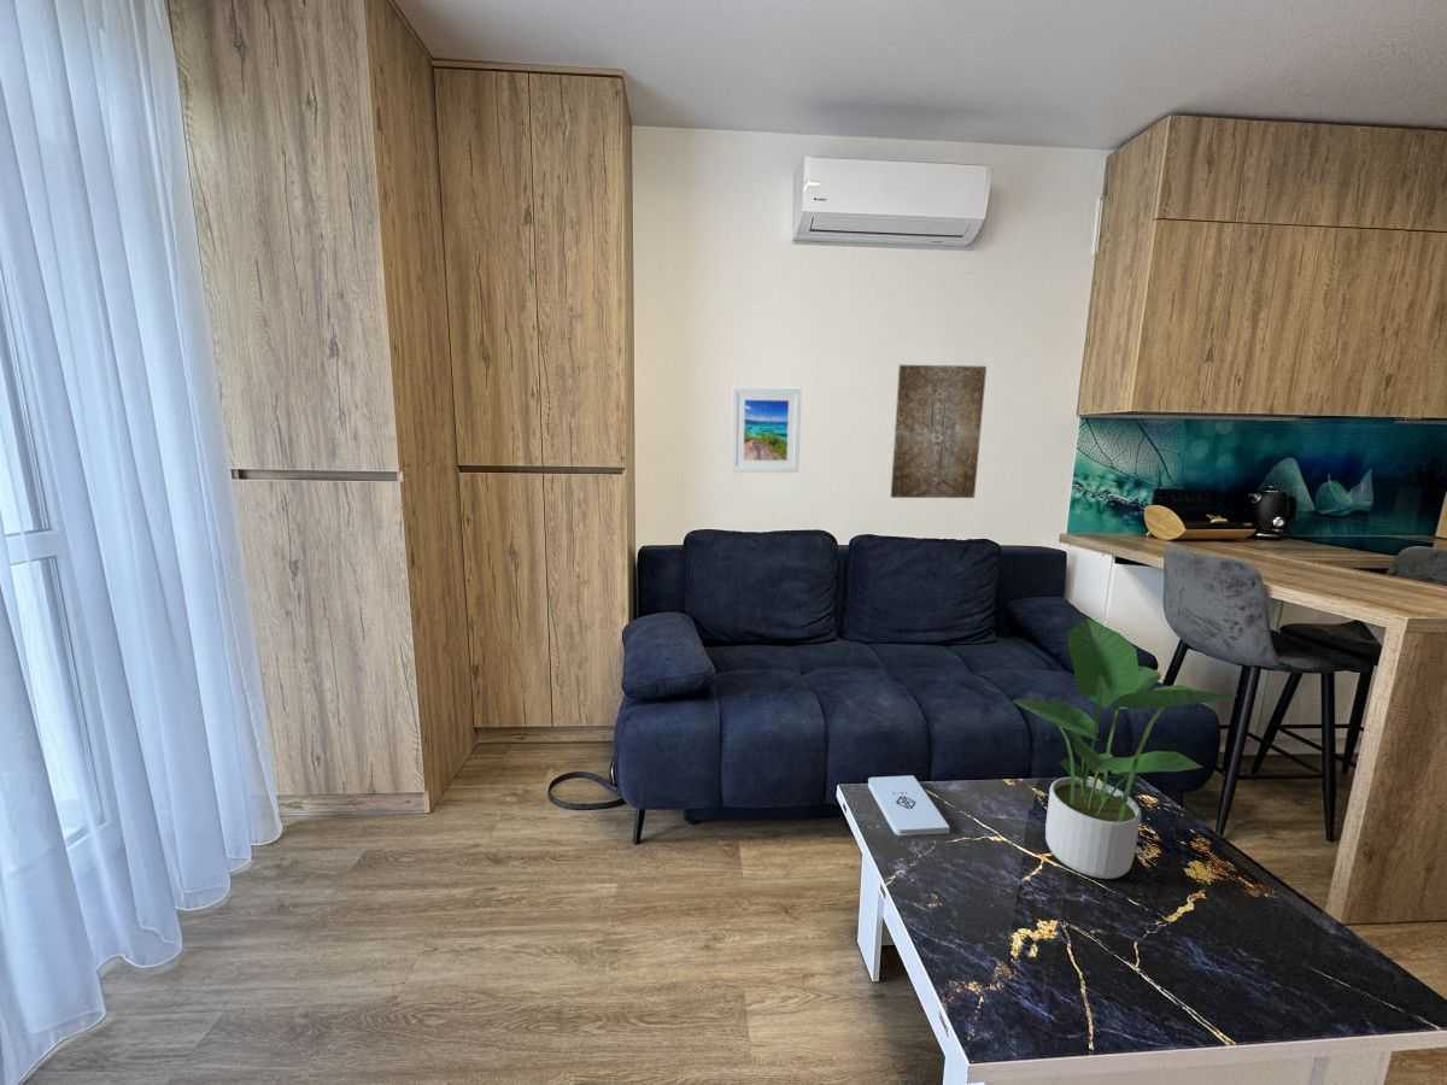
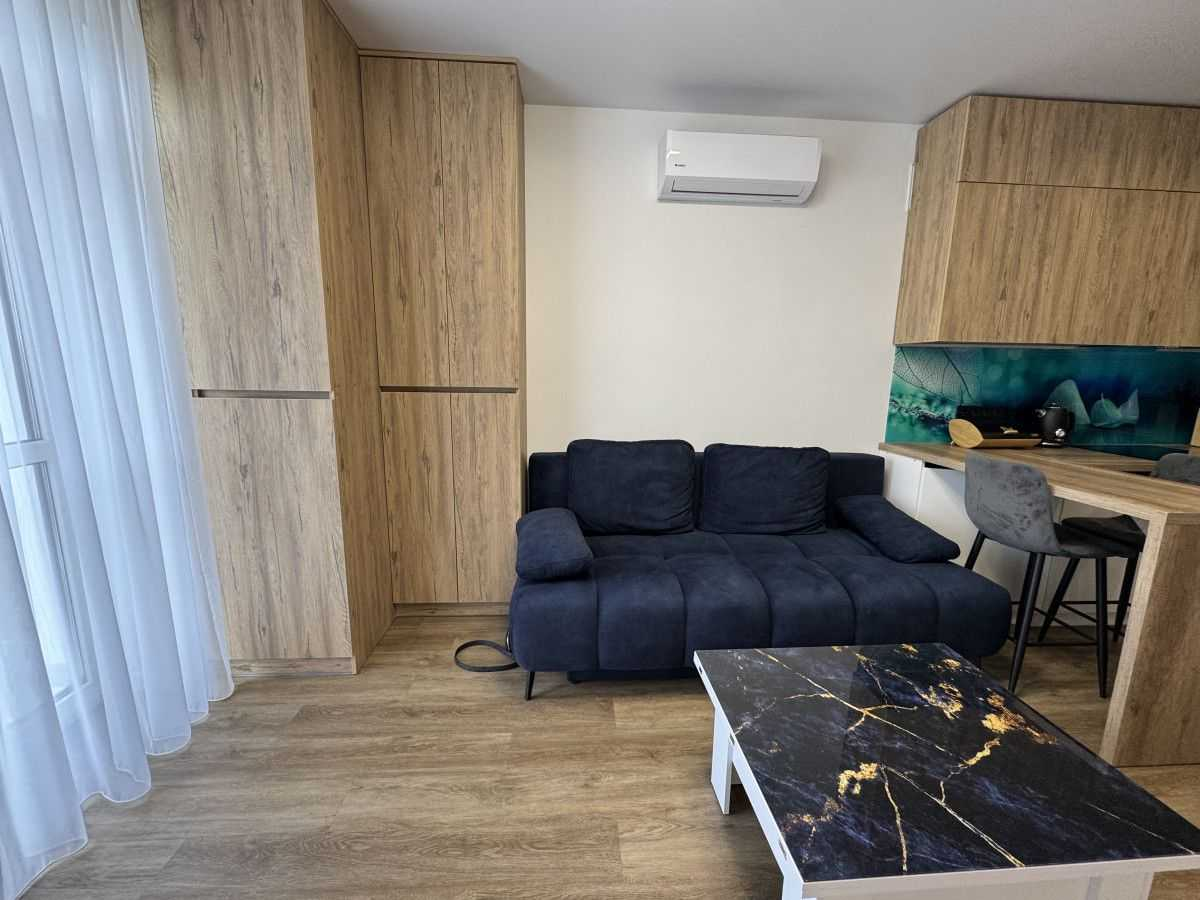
- notepad [867,774,950,837]
- potted plant [1012,617,1238,880]
- wall art [890,364,988,499]
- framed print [730,386,803,474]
